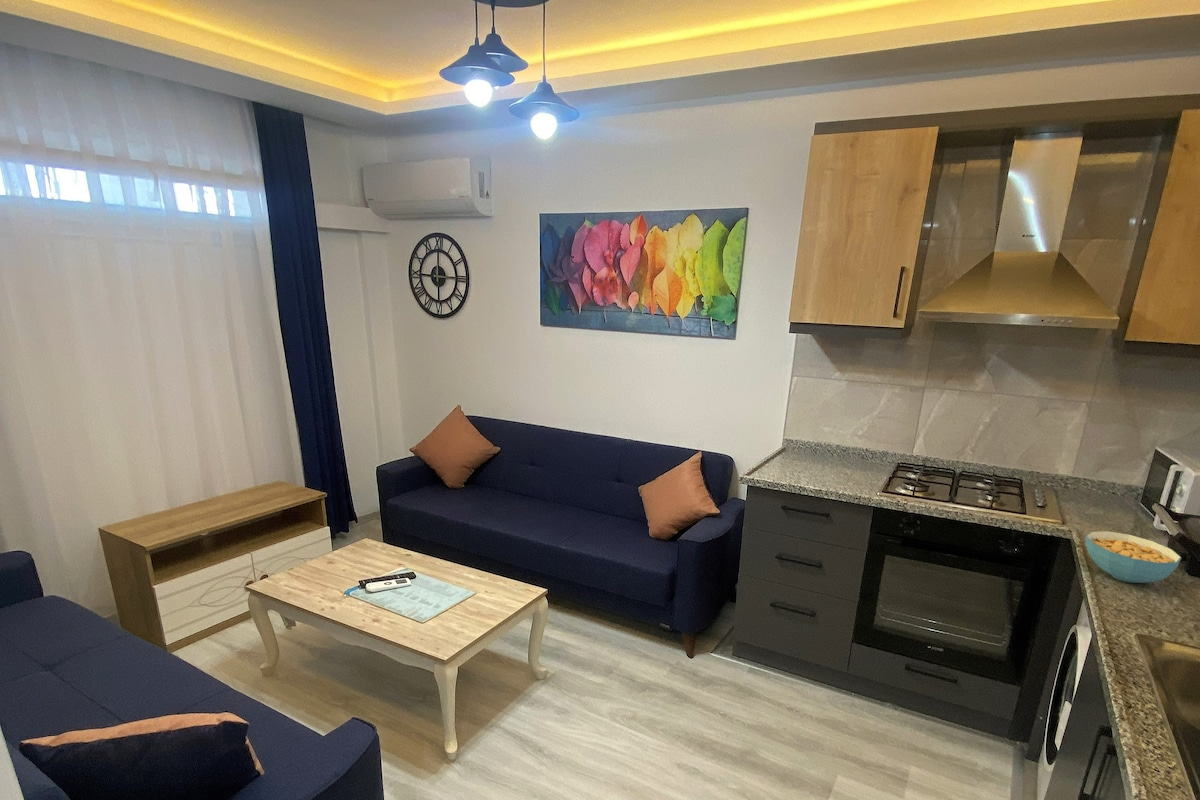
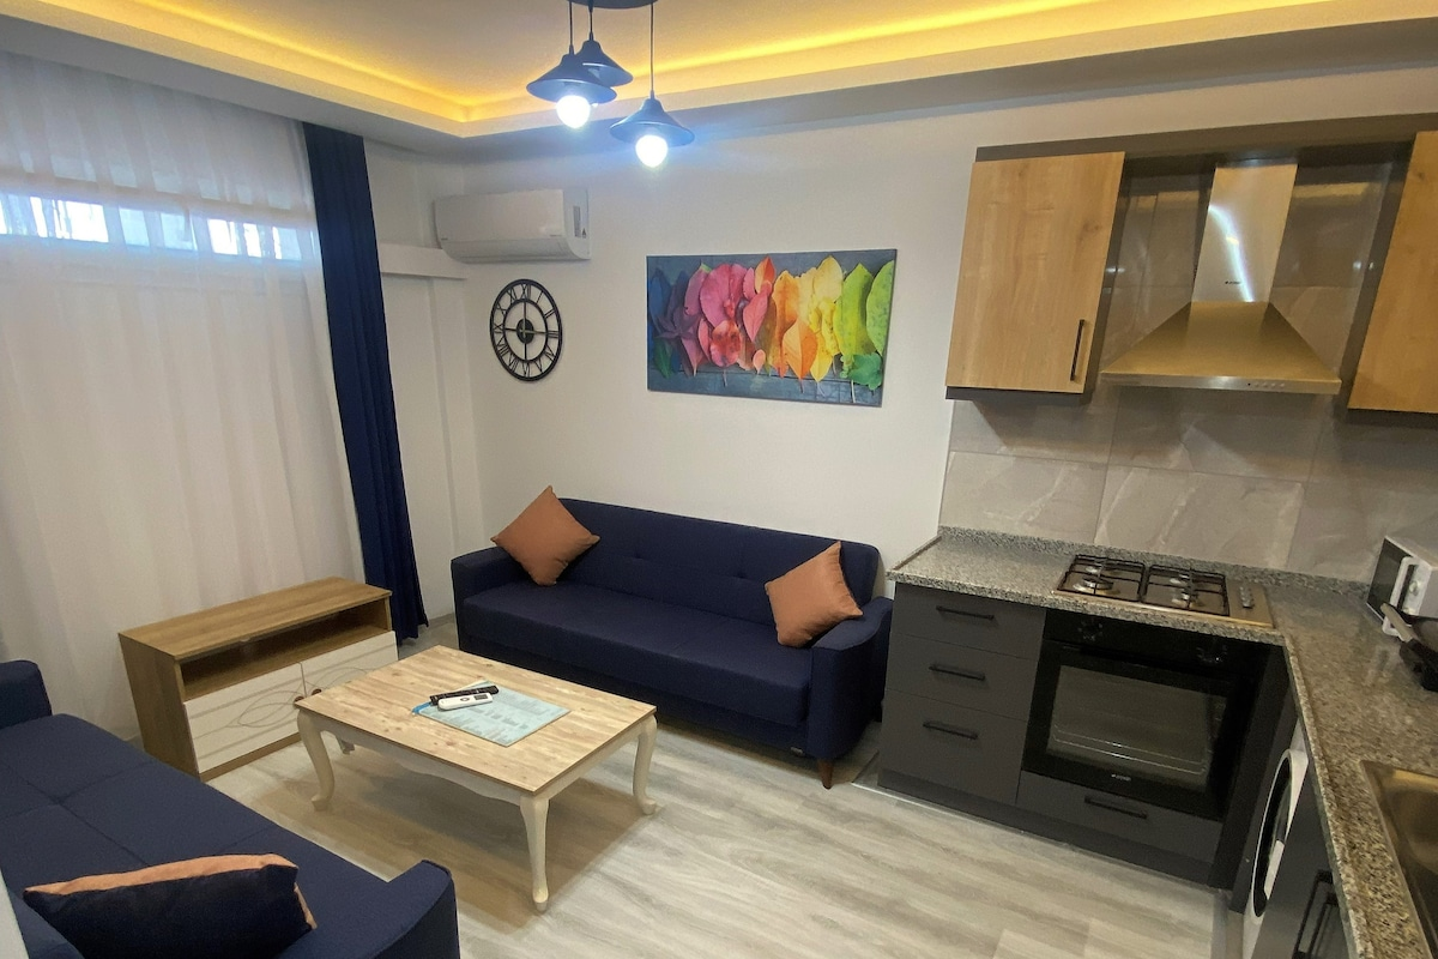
- cereal bowl [1084,530,1182,584]
